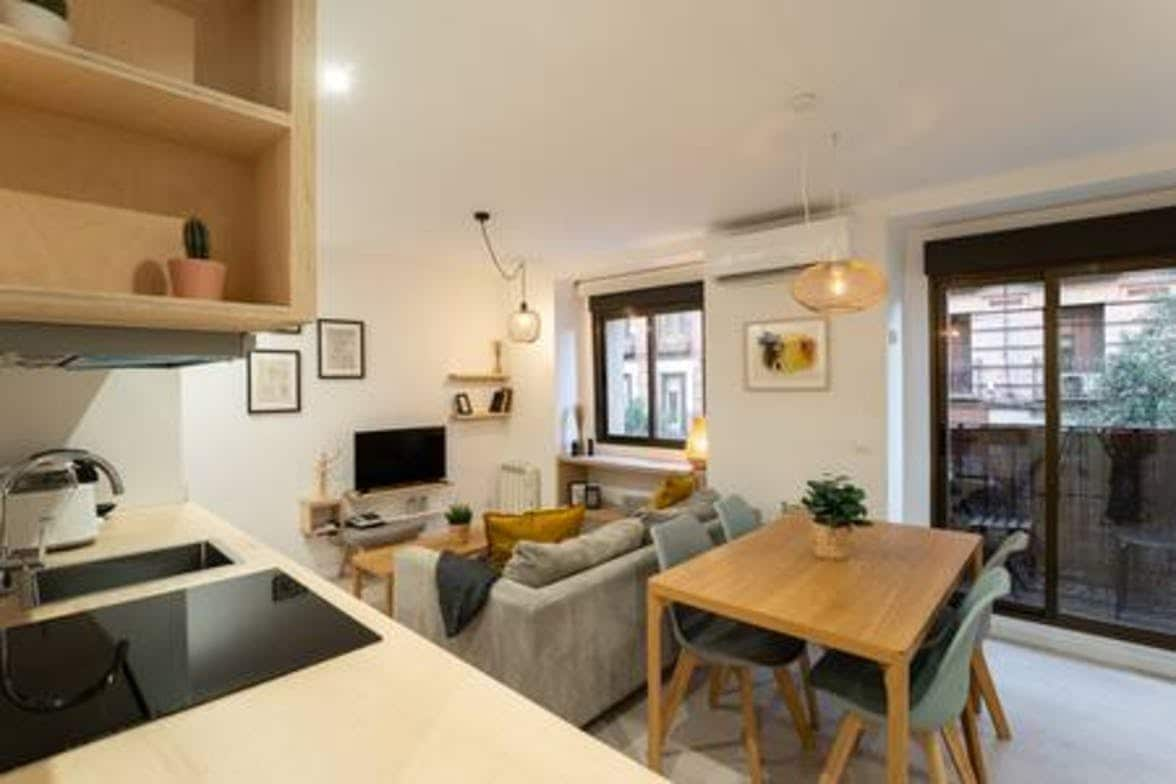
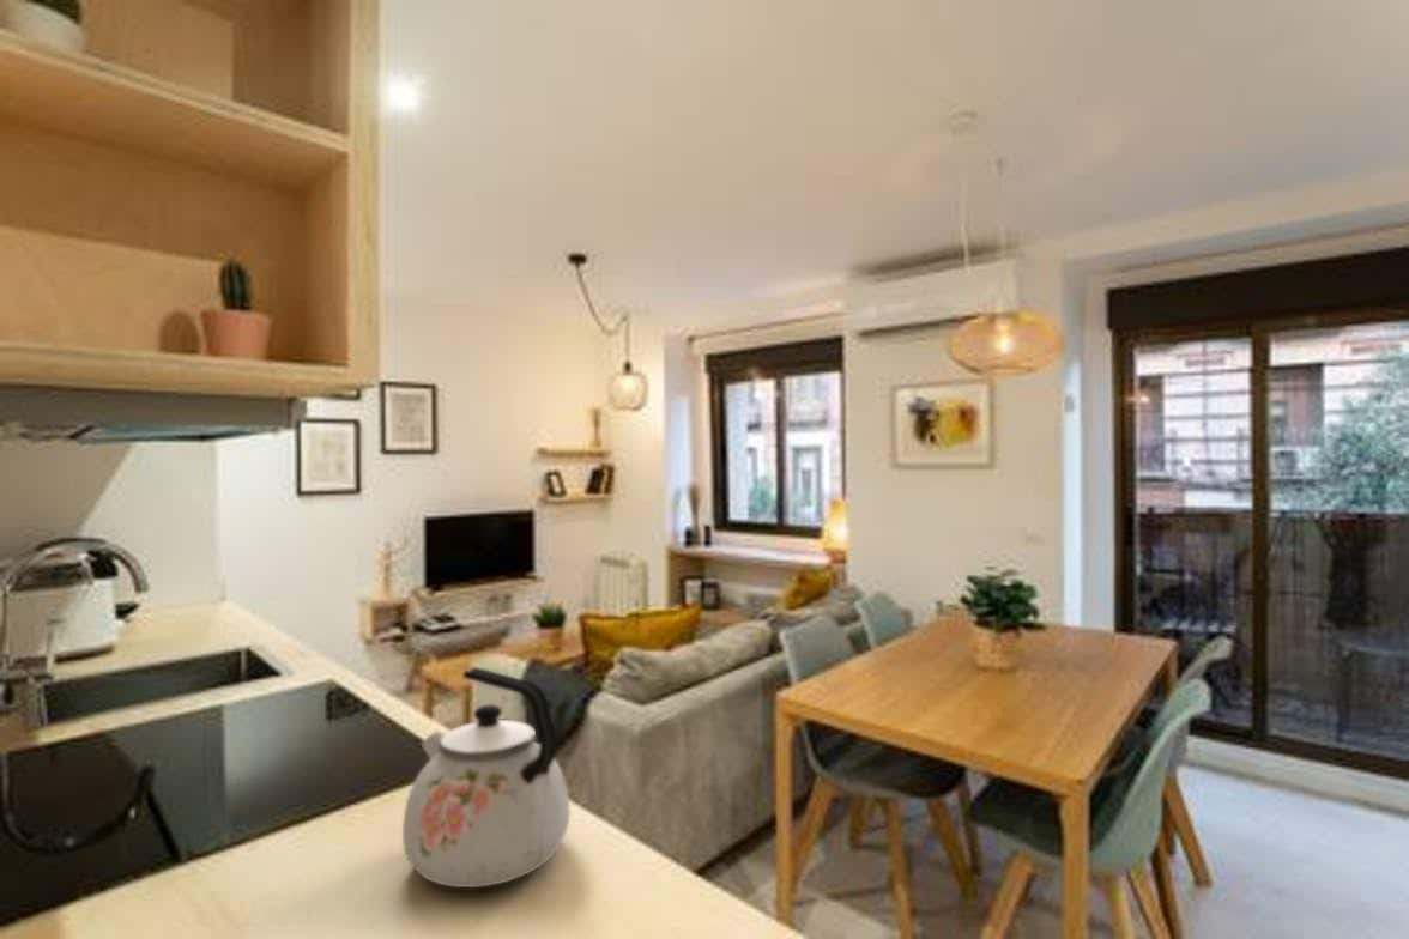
+ kettle [401,666,570,889]
